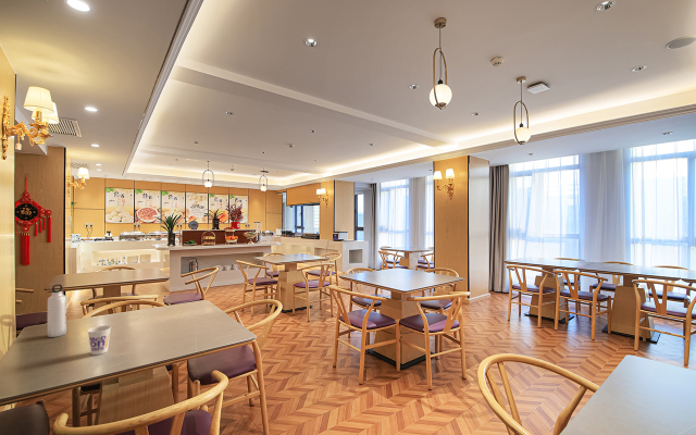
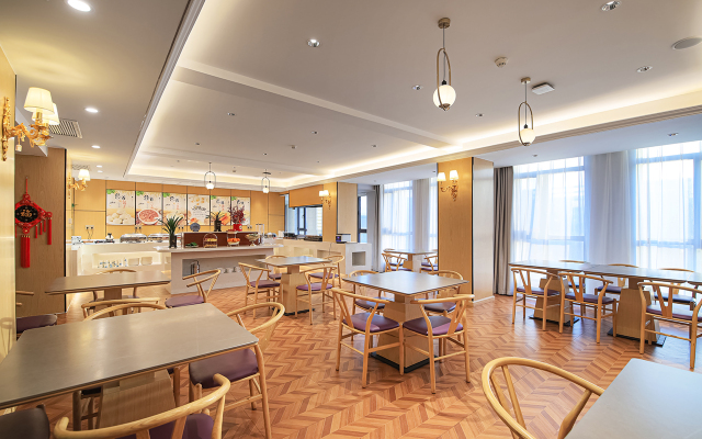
- cup [87,325,112,356]
- water bottle [47,283,67,338]
